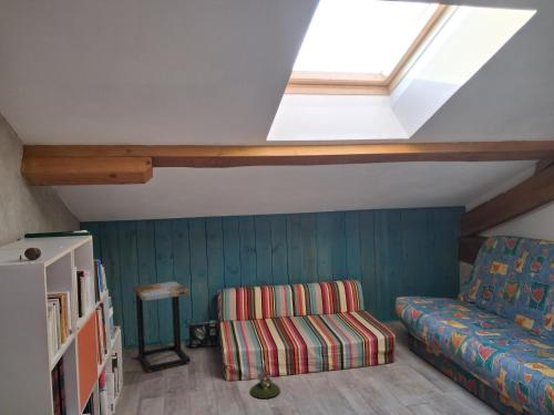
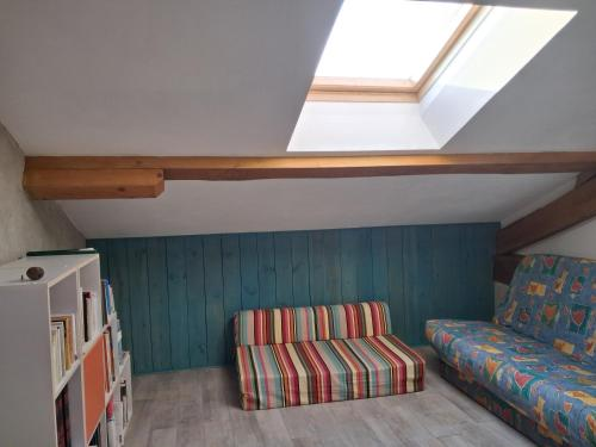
- side table [132,281,192,372]
- box [188,319,219,349]
- toy house [248,360,281,400]
